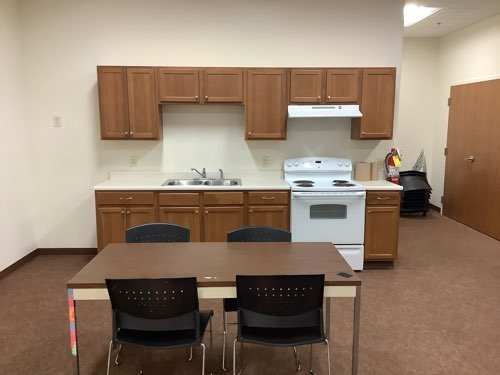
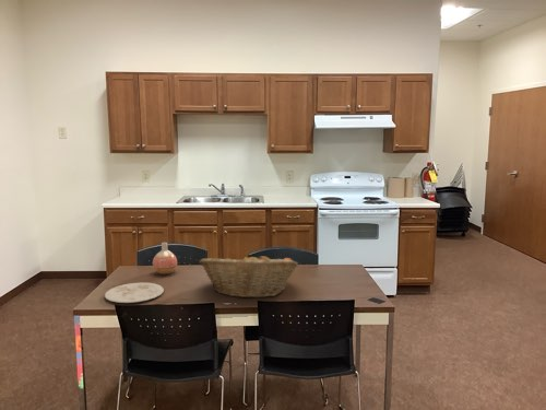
+ fruit basket [198,250,299,300]
+ plate [104,282,165,304]
+ vase [152,242,178,276]
